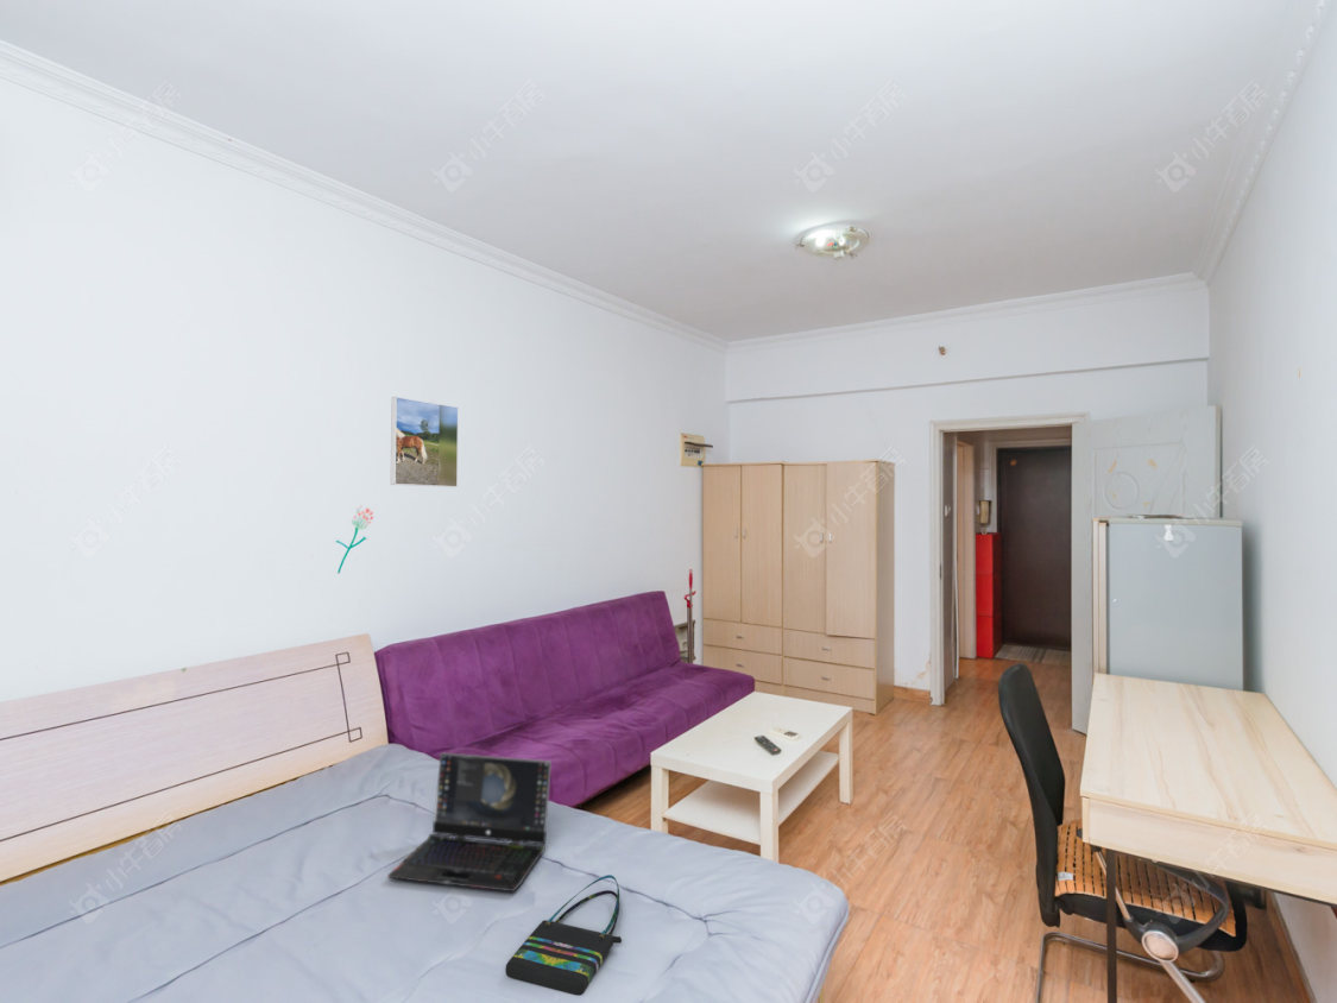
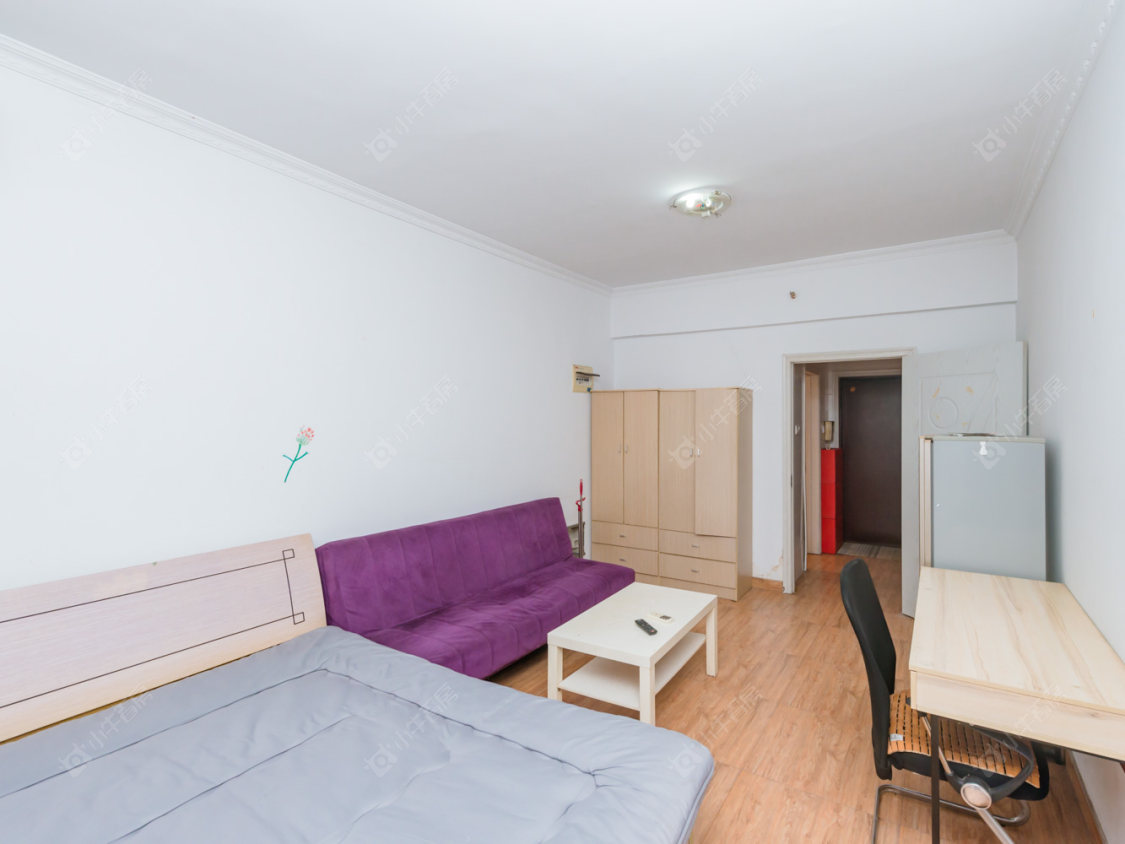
- tote bag [504,873,623,997]
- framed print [390,396,460,488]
- laptop computer [386,752,553,892]
